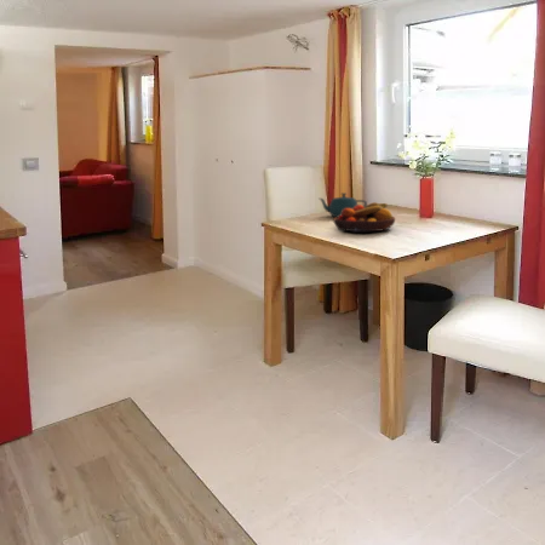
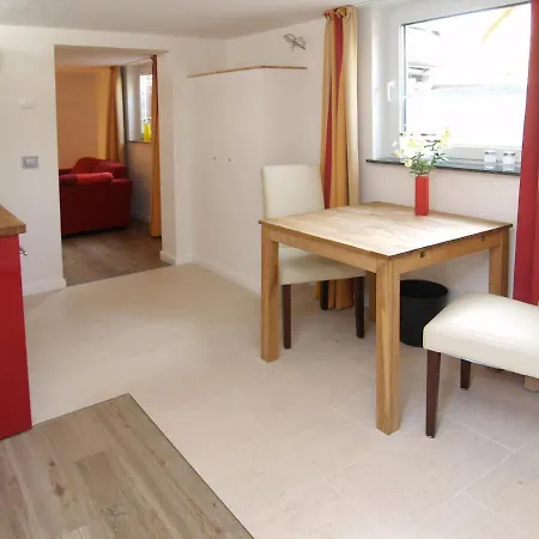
- teapot [319,191,368,218]
- fruit bowl [332,201,396,233]
